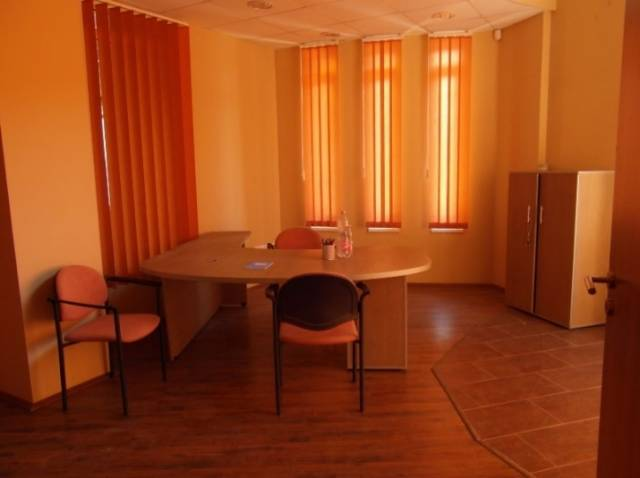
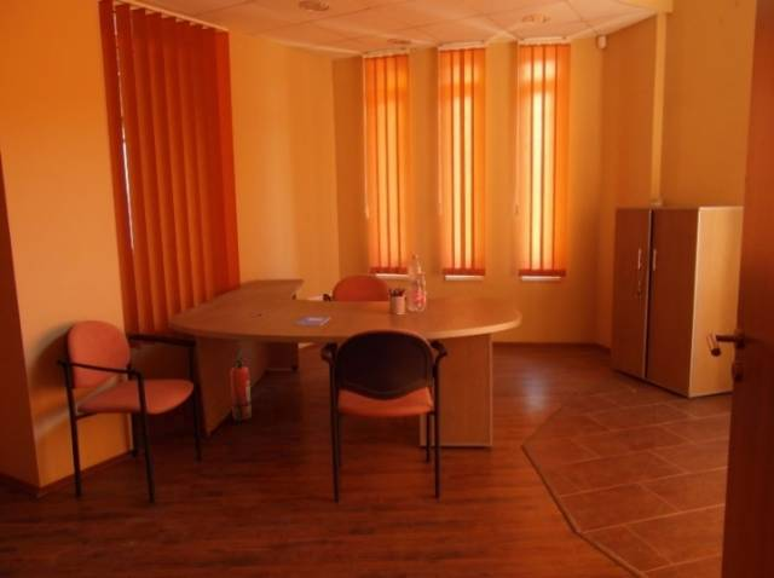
+ fire extinguisher [230,349,253,423]
